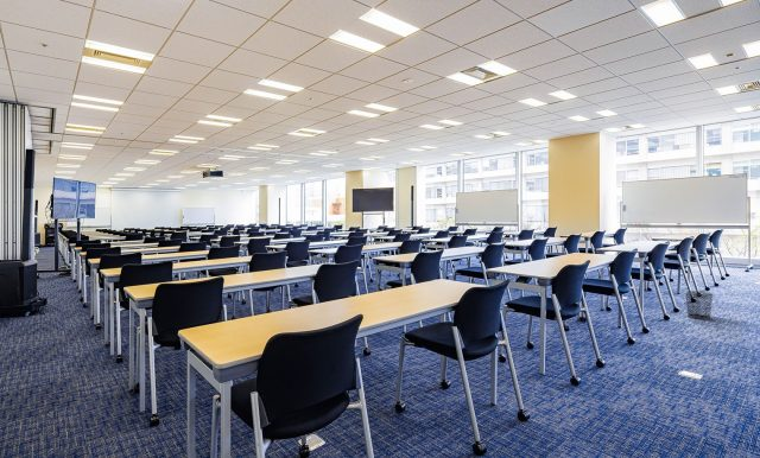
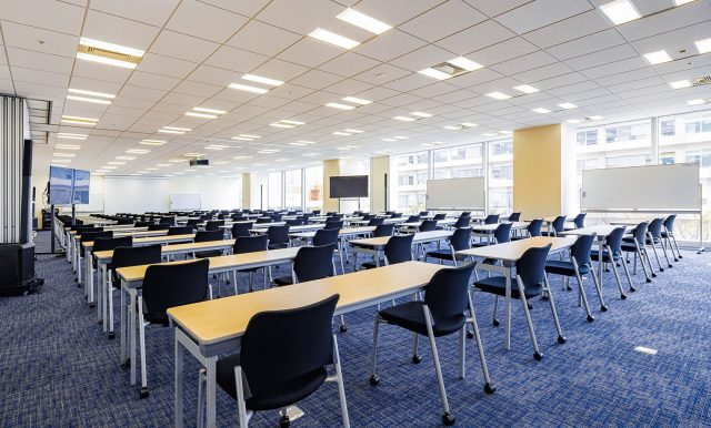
- waste bin [684,290,715,320]
